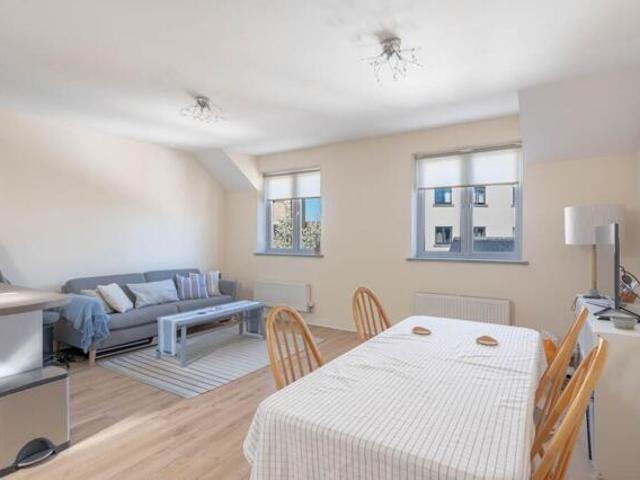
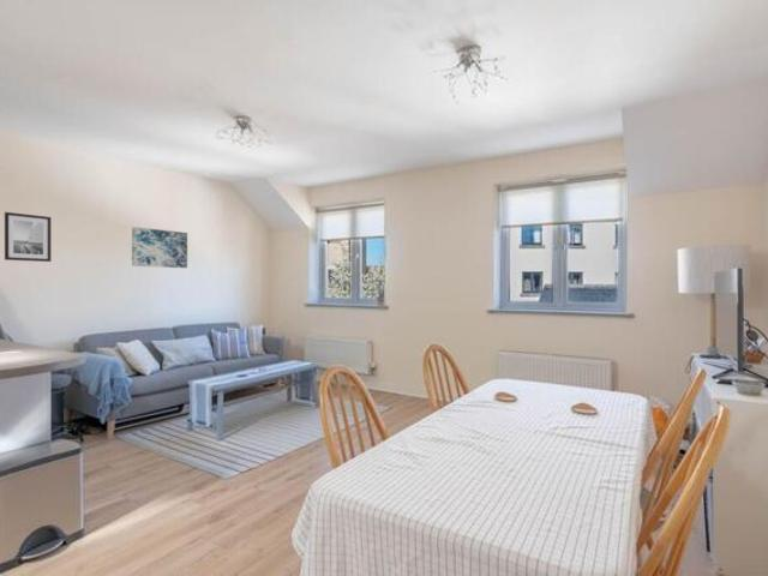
+ wall art [131,226,188,269]
+ wall art [4,211,52,263]
